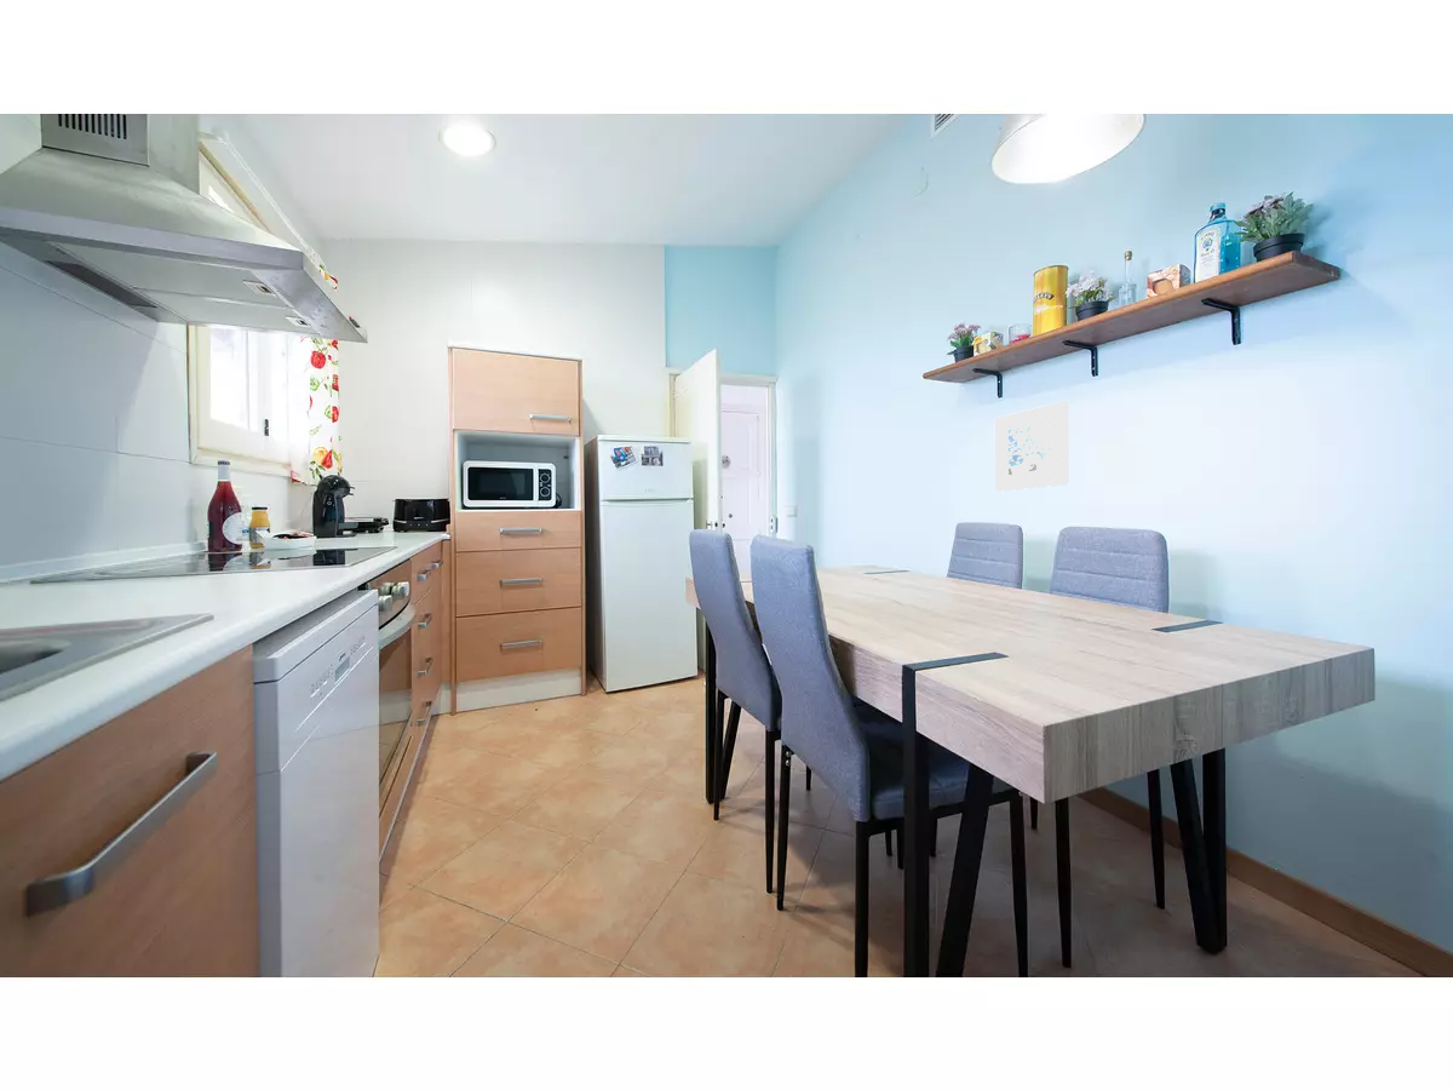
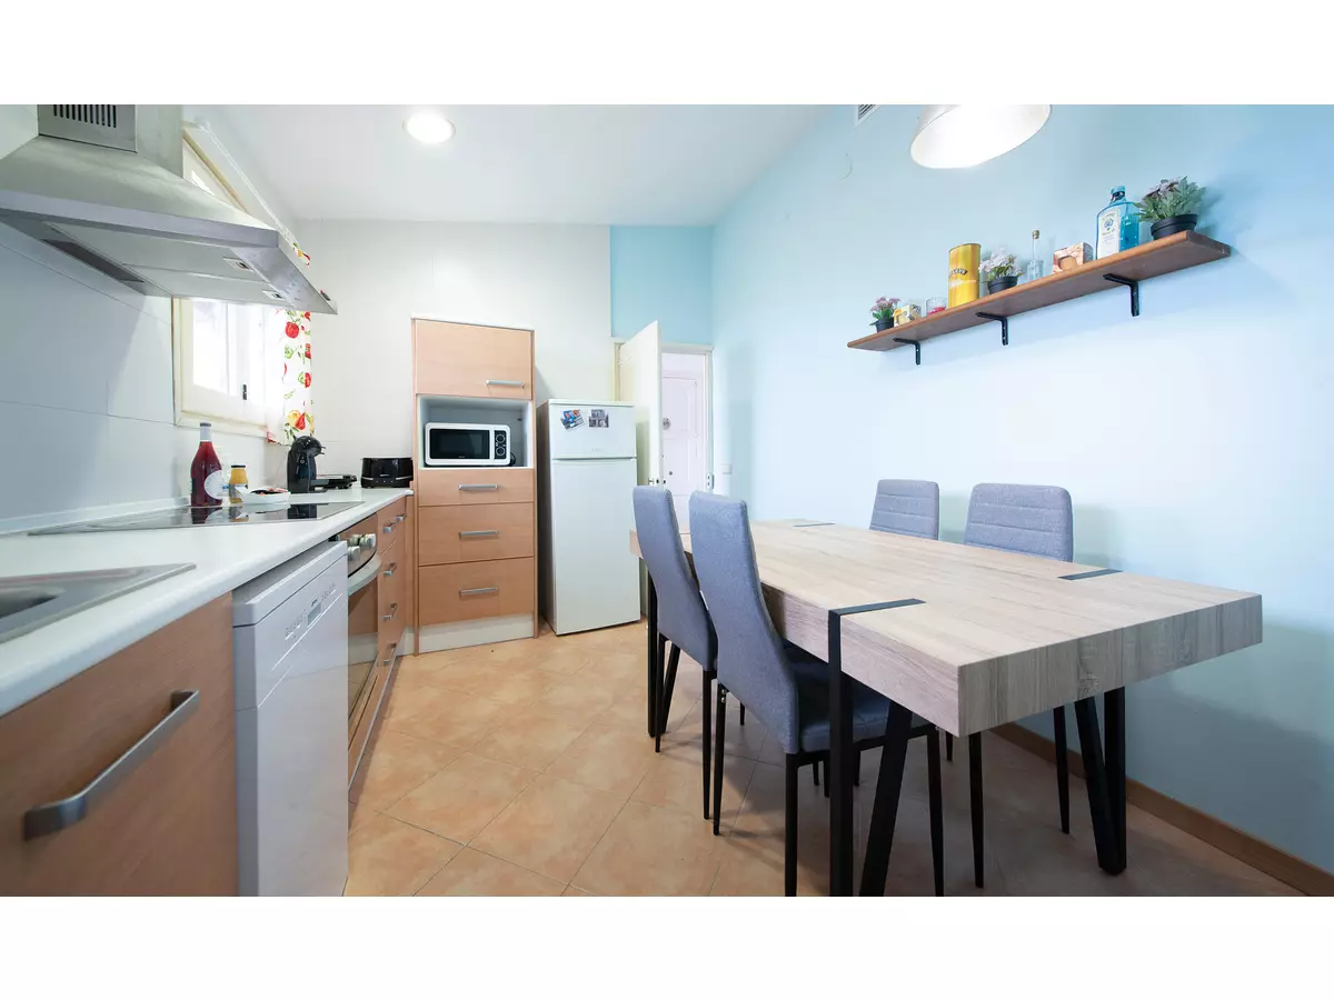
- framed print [994,400,1070,493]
